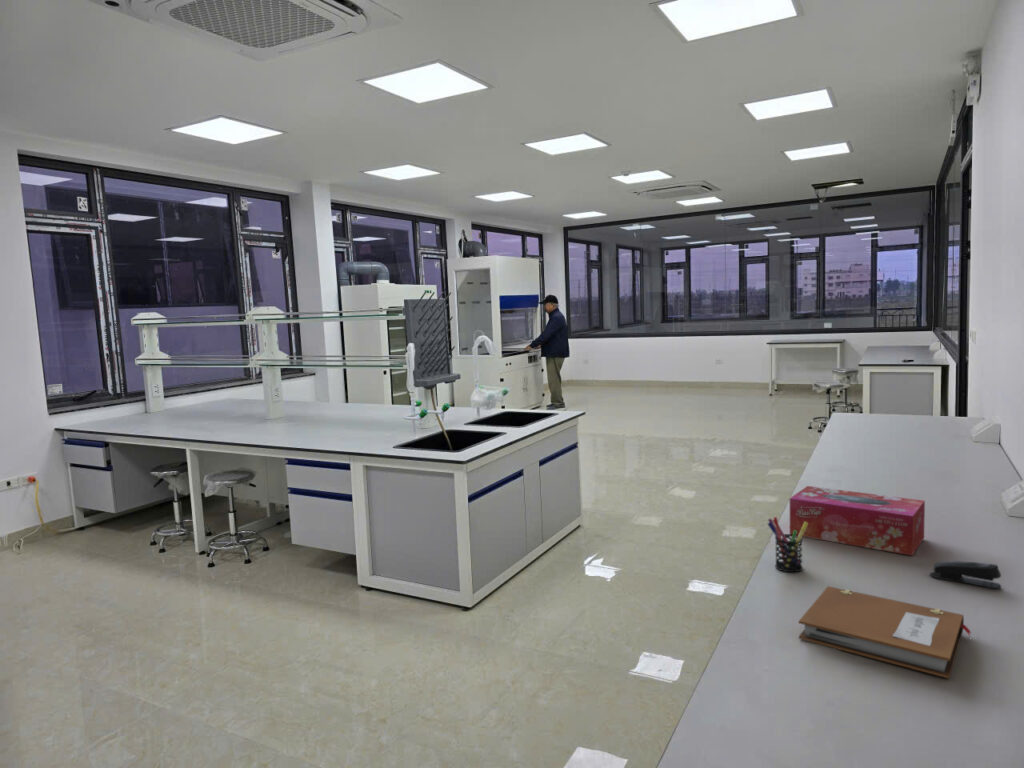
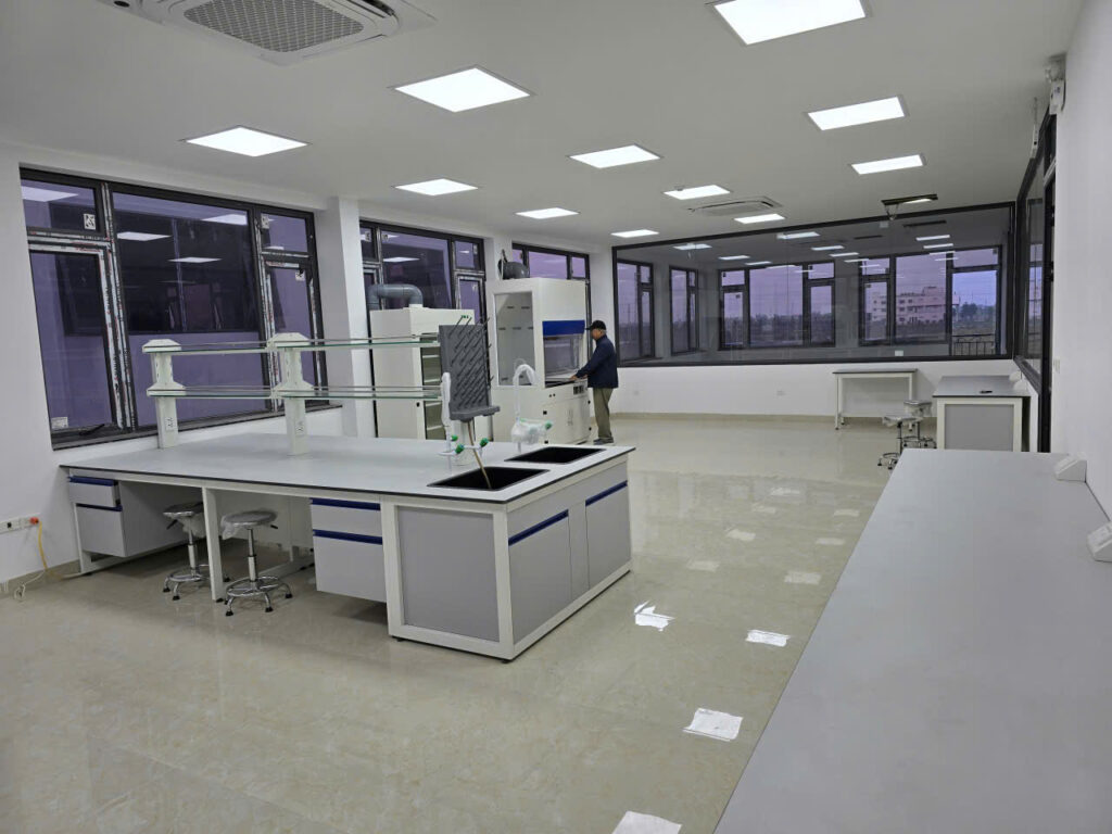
- tissue box [789,485,926,557]
- pen holder [767,516,808,573]
- notebook [798,585,972,679]
- stapler [929,560,1002,590]
